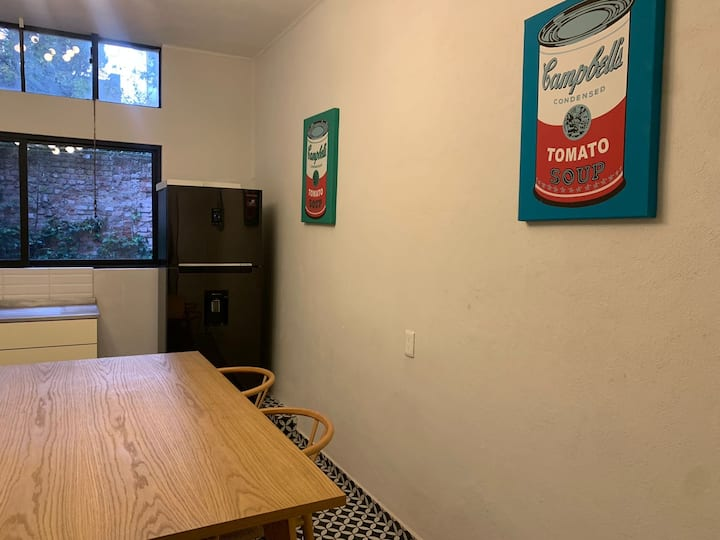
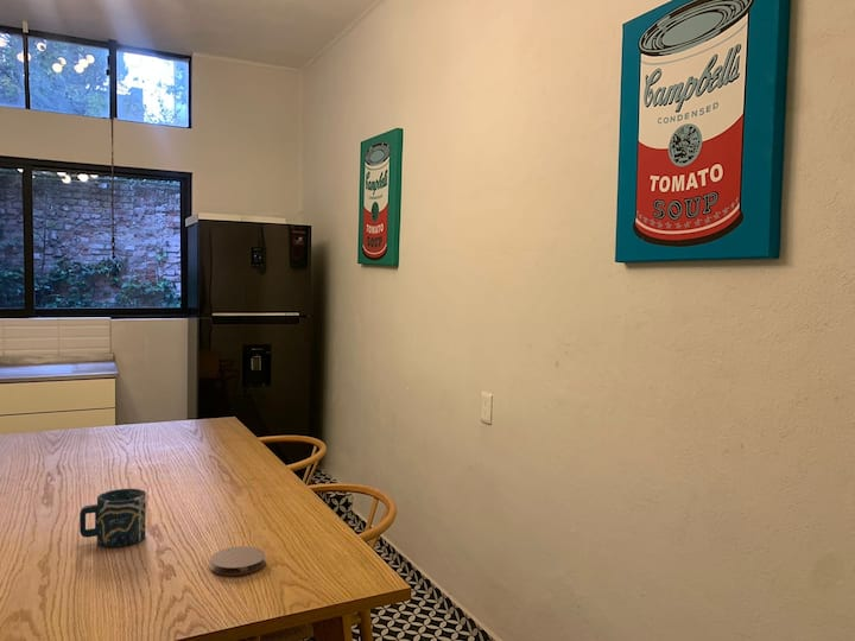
+ coaster [209,545,266,577]
+ cup [78,488,147,548]
